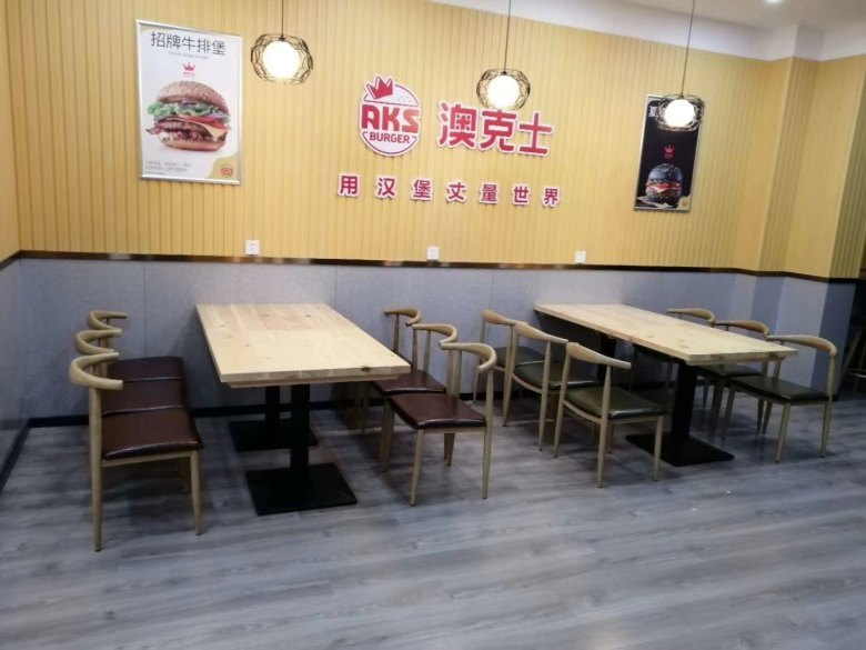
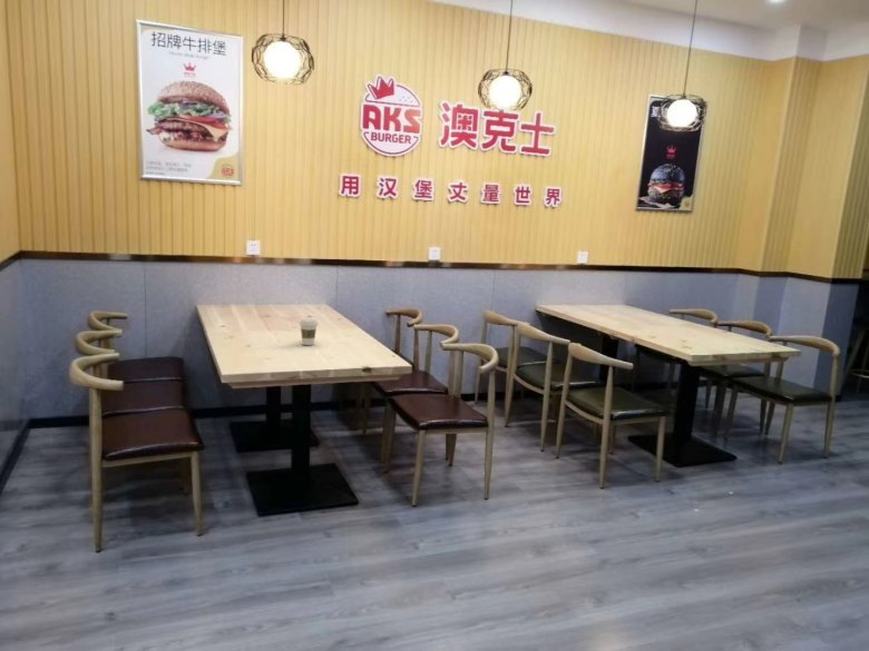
+ coffee cup [299,318,319,346]
